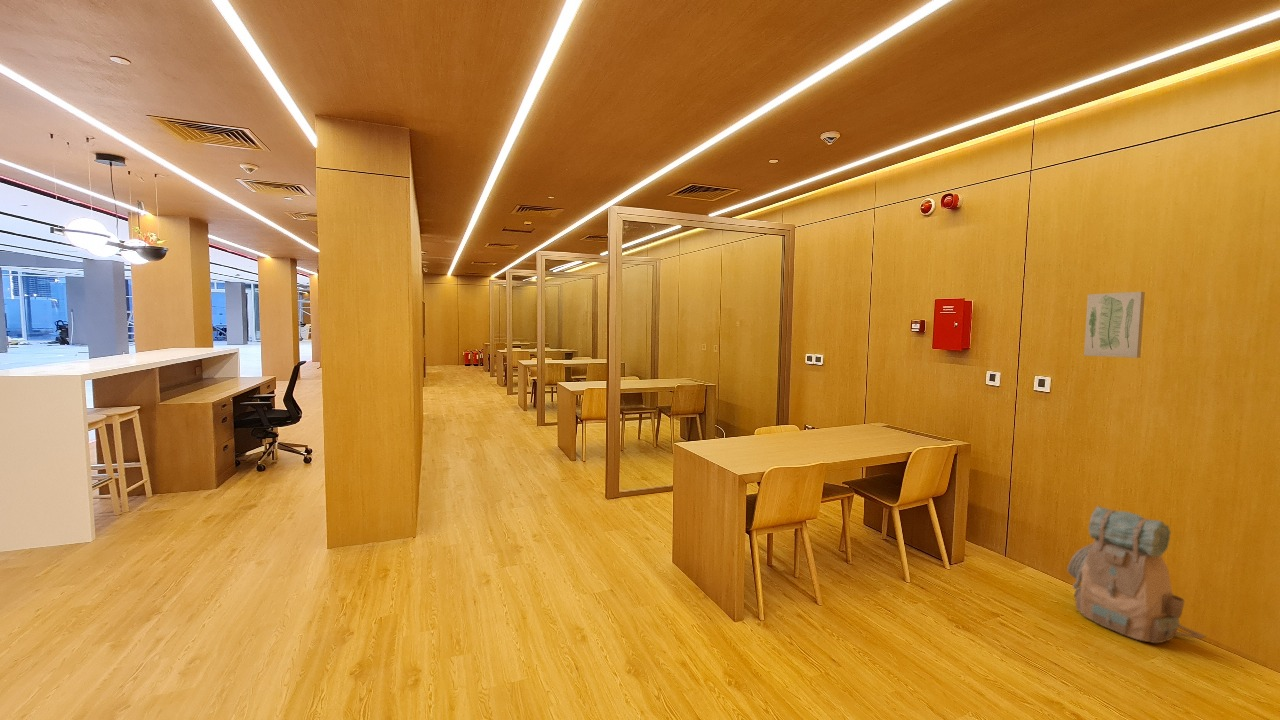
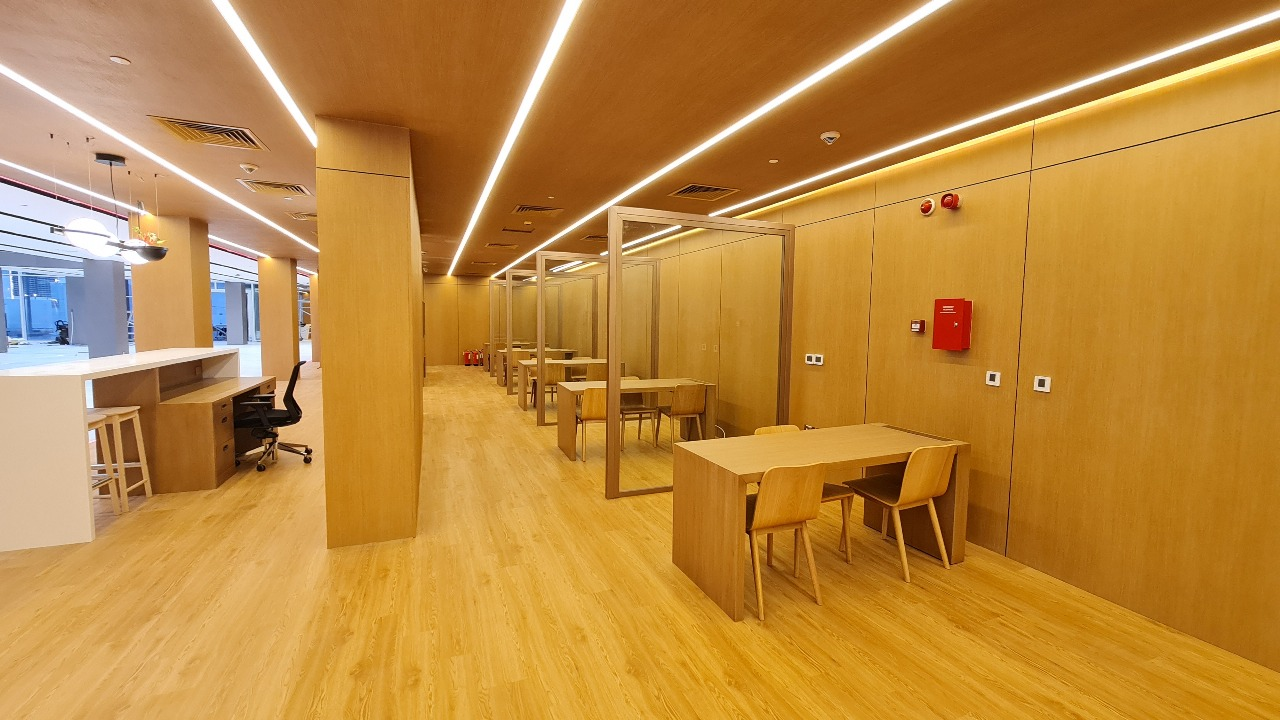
- backpack [1066,505,1207,644]
- wall art [1083,291,1146,359]
